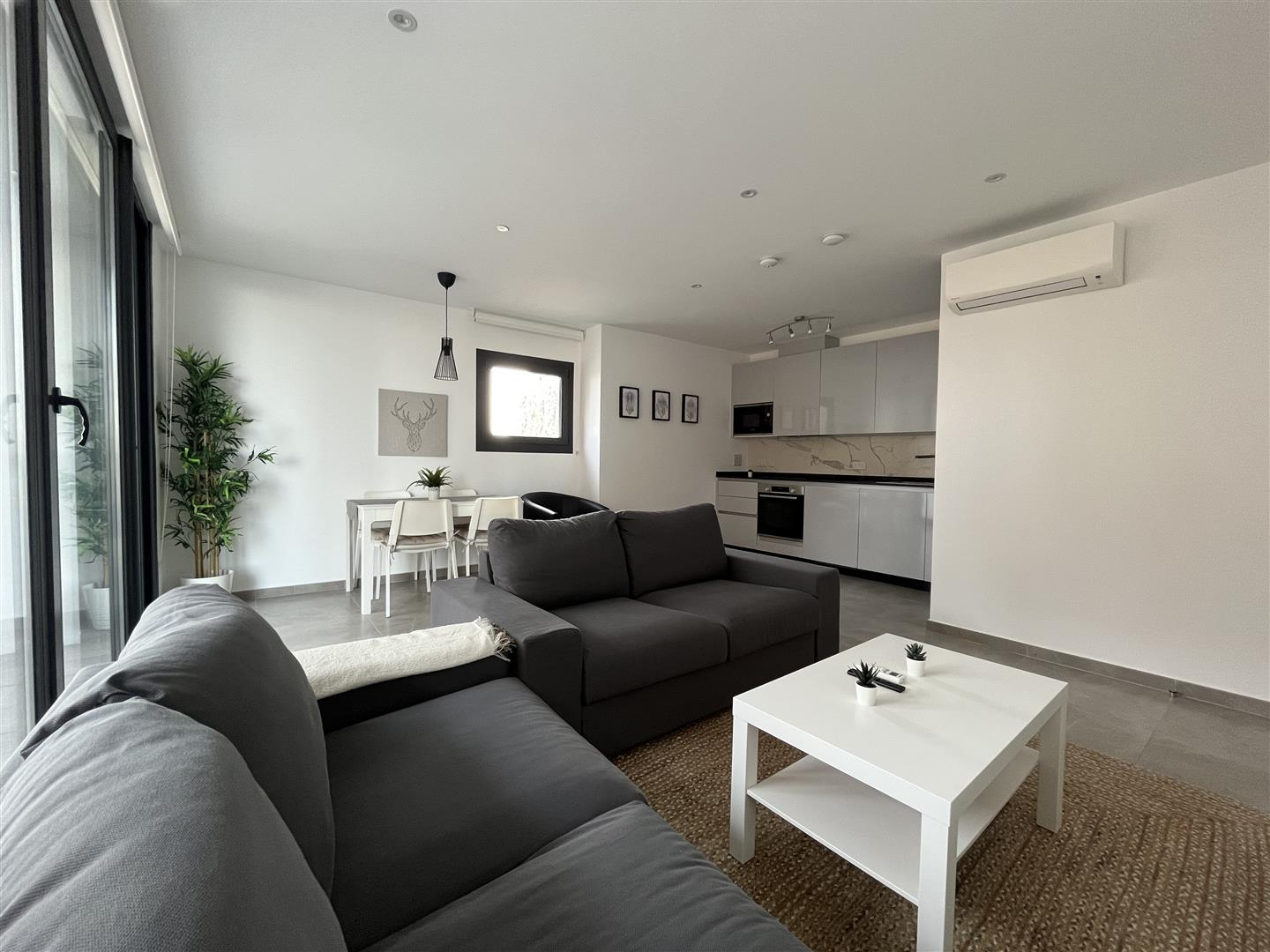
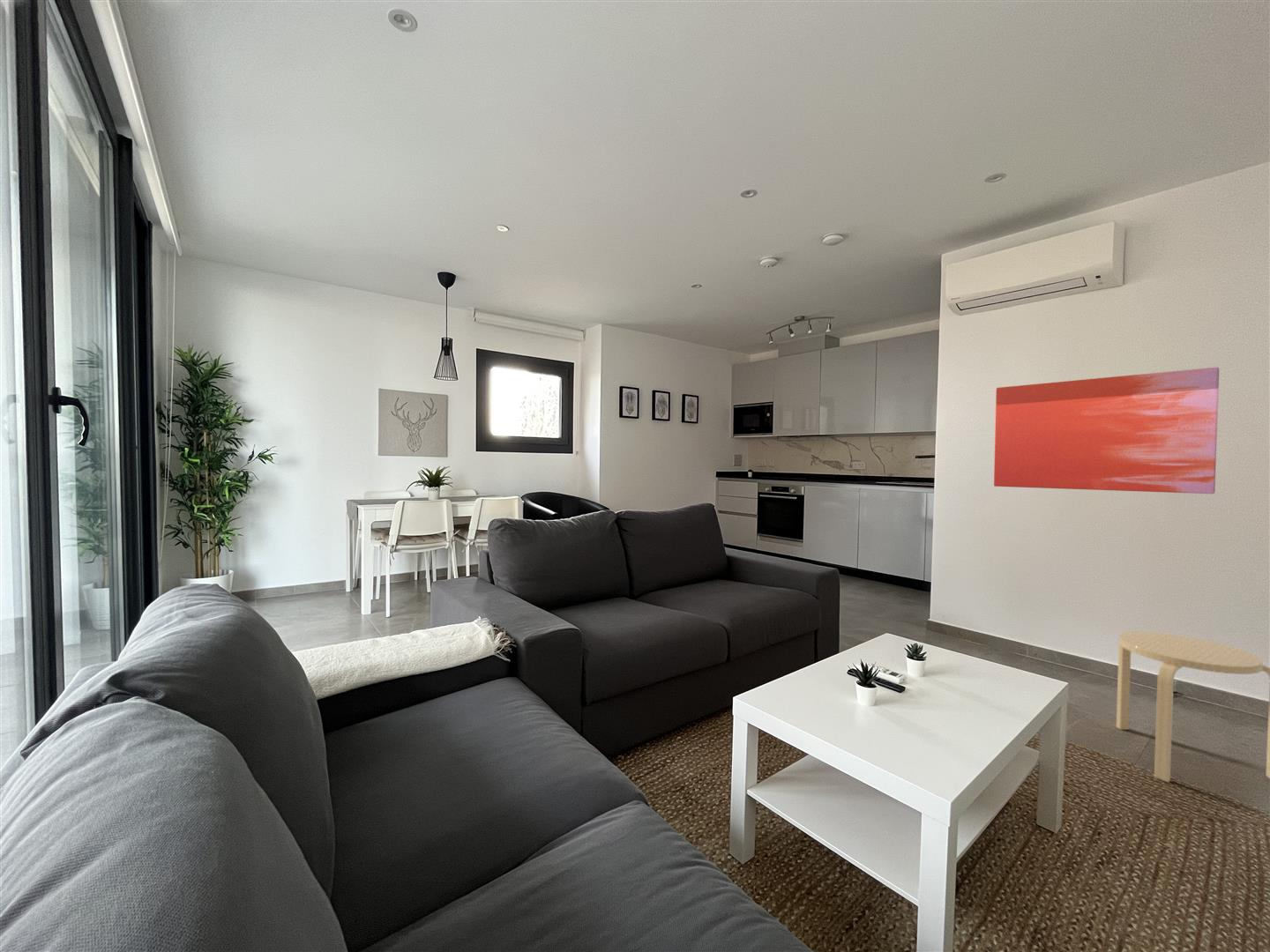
+ stool [1116,631,1270,783]
+ wall art [993,367,1220,495]
